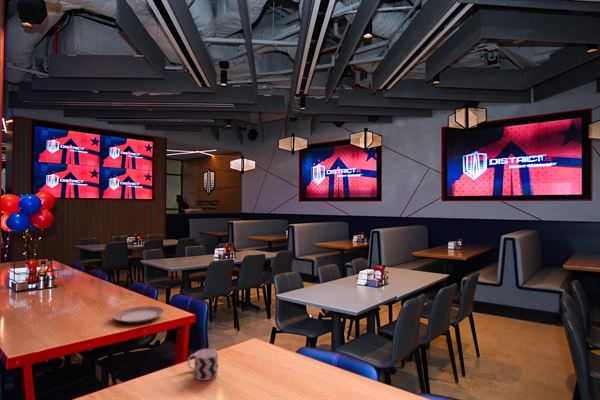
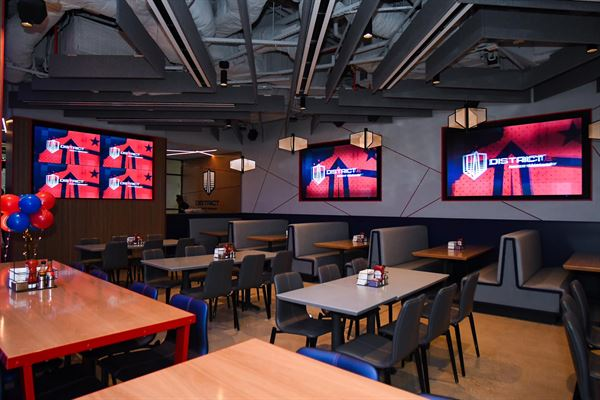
- cup [186,348,219,381]
- dinner plate [113,305,165,324]
